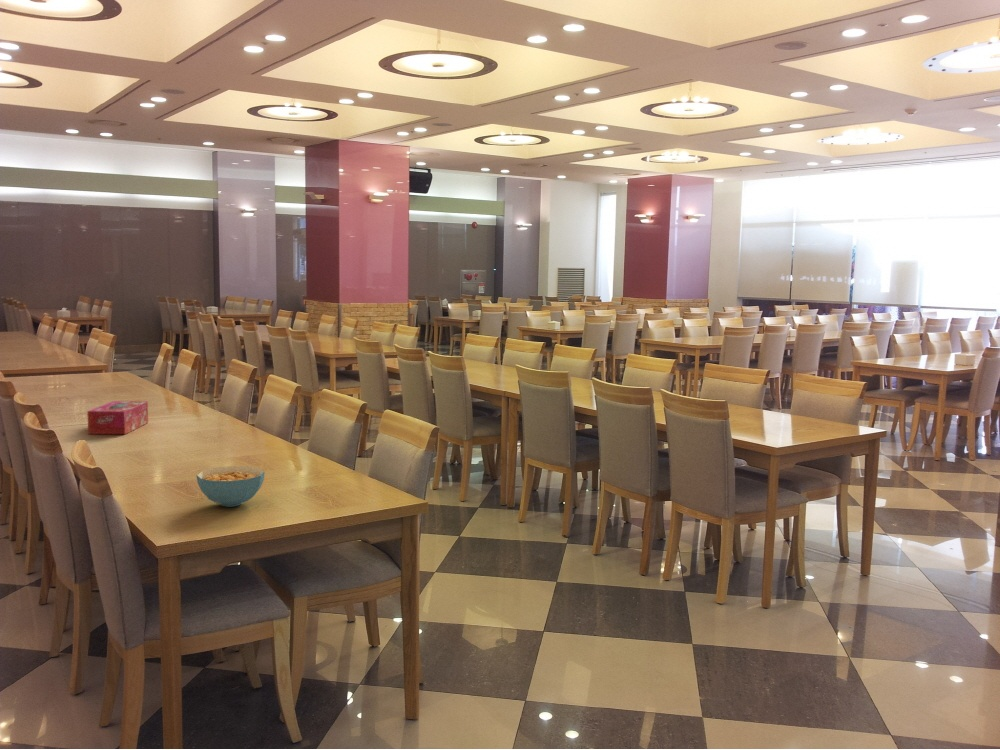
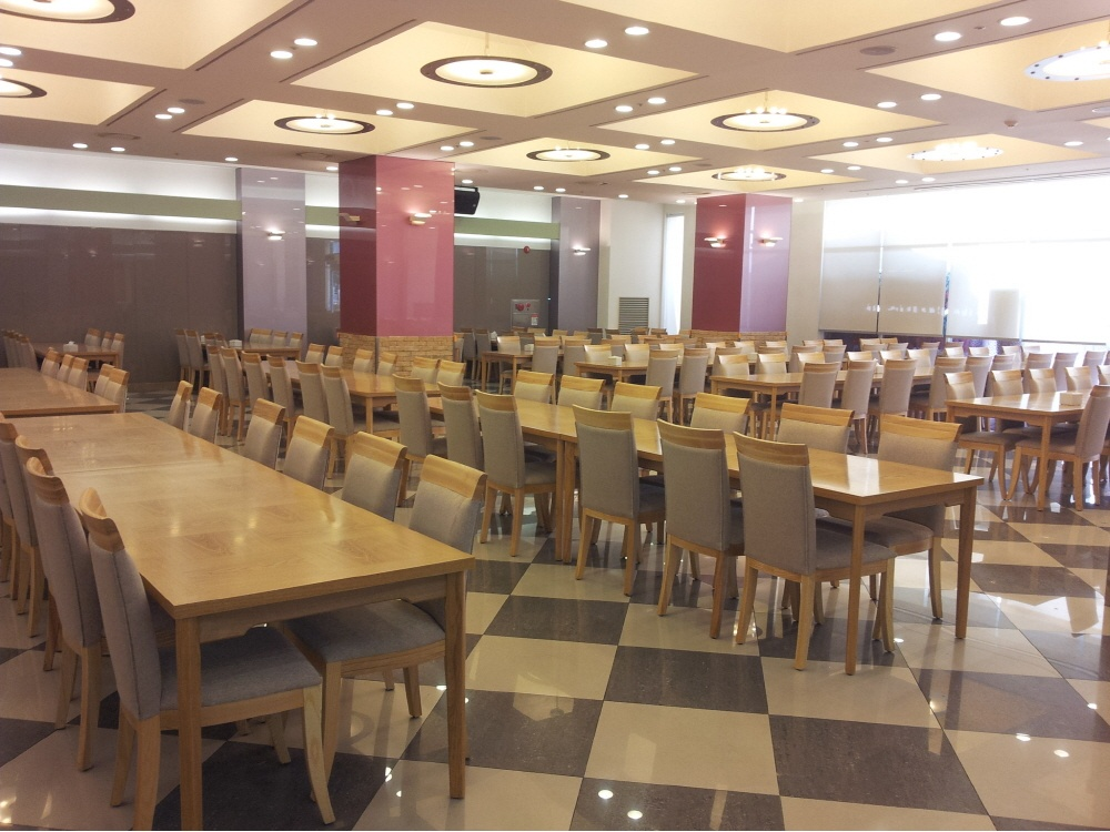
- tissue box [86,400,149,435]
- cereal bowl [195,465,266,508]
